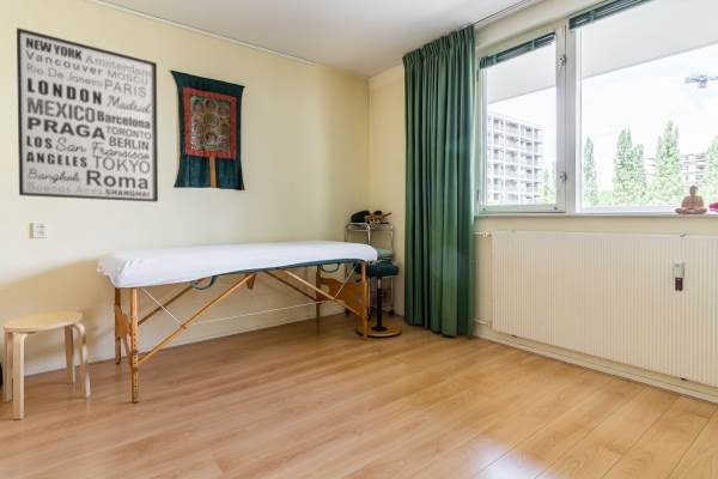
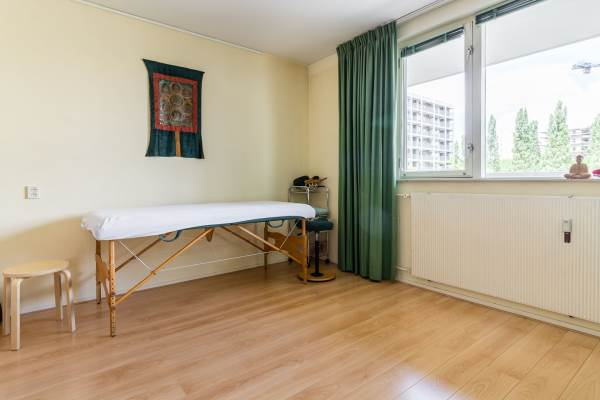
- wall art [16,26,159,204]
